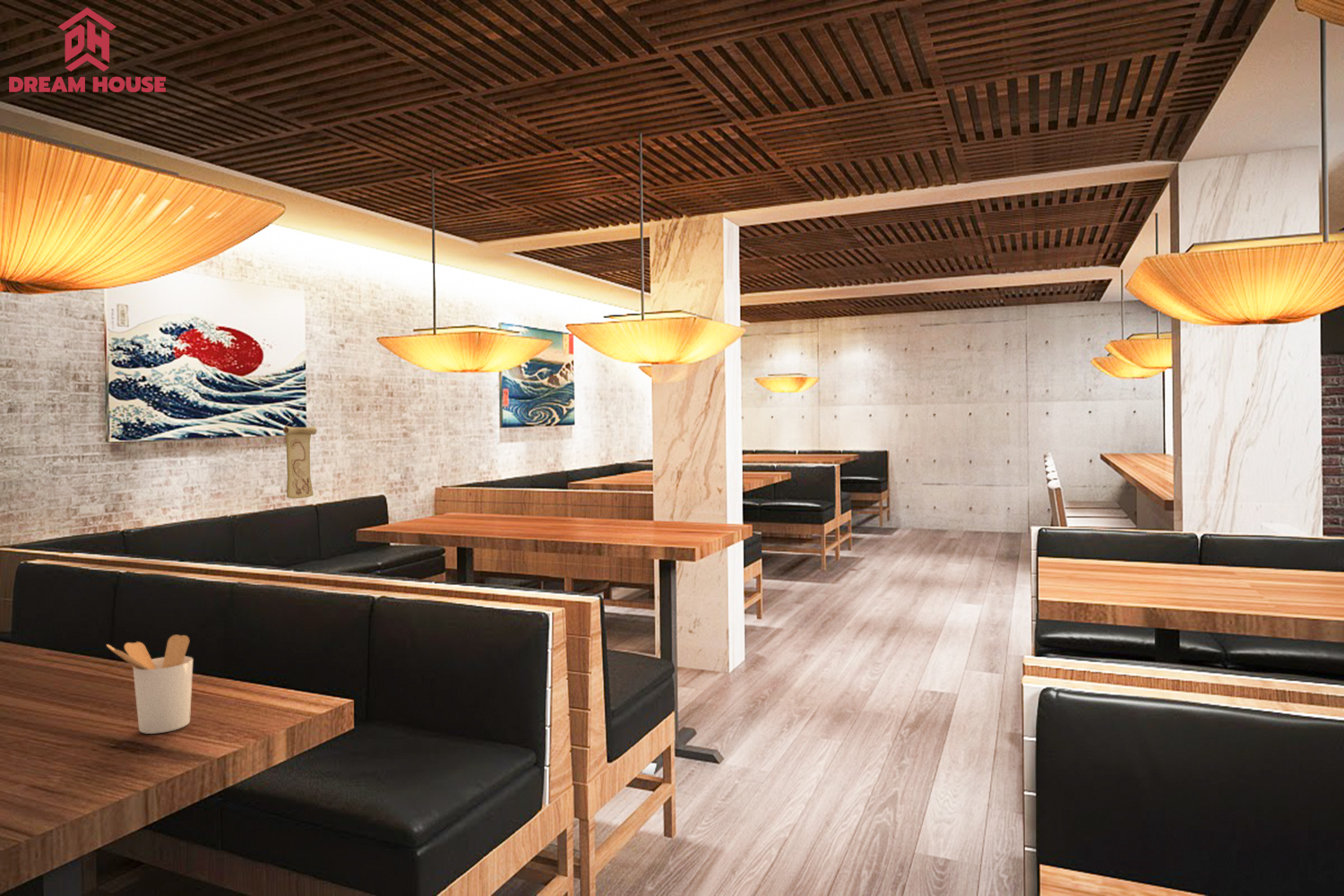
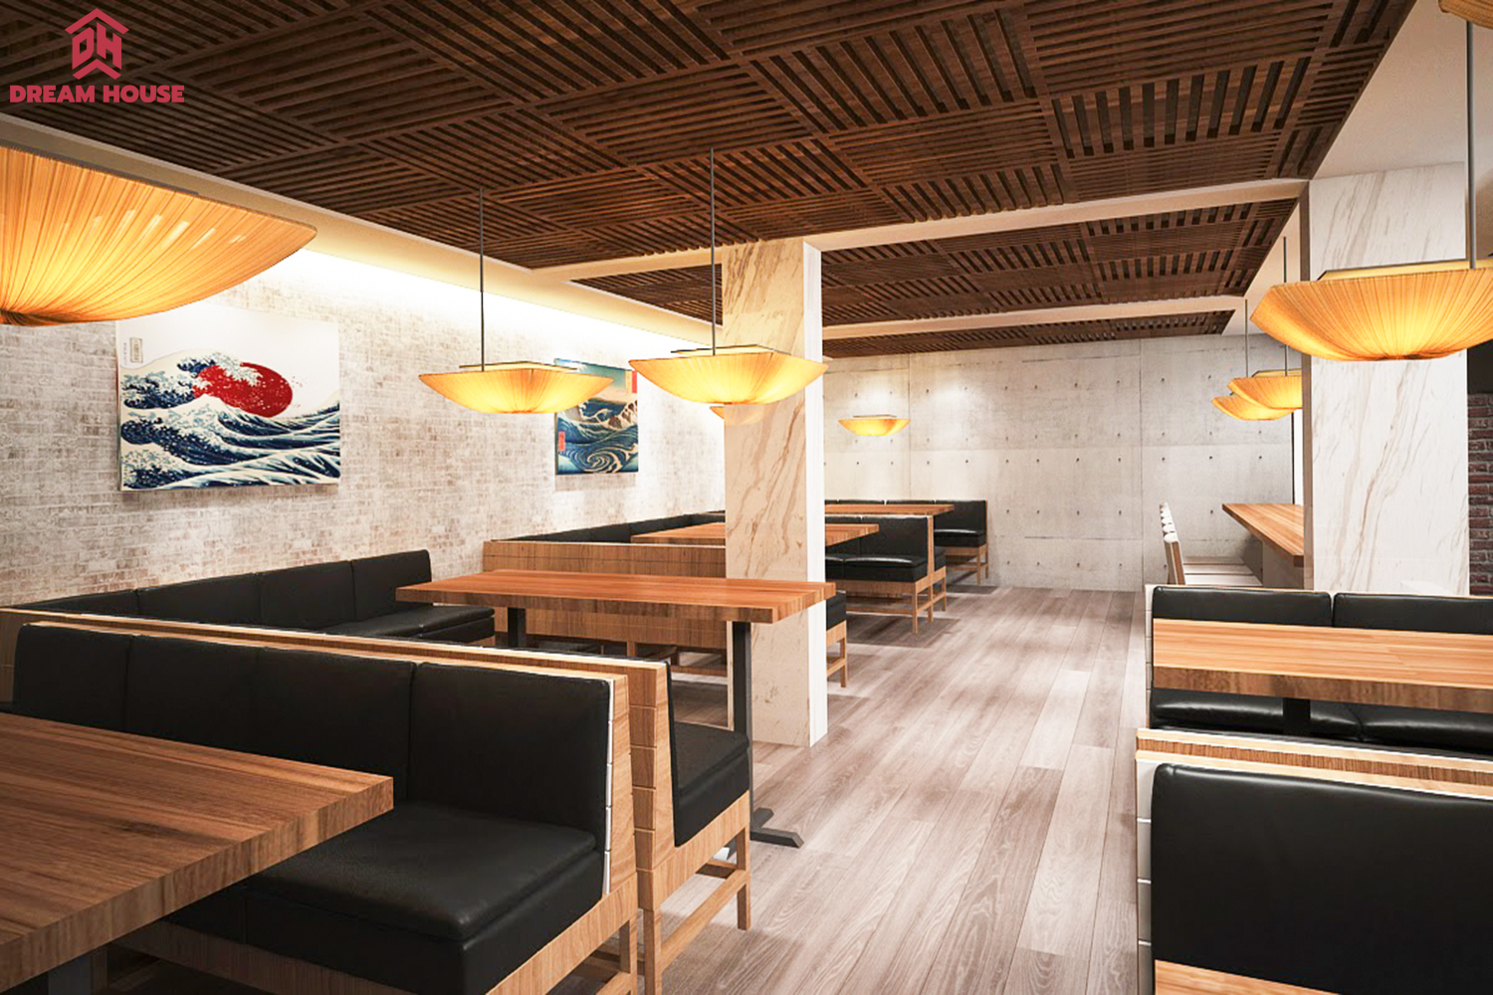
- utensil holder [106,634,194,735]
- wall scroll [282,412,318,499]
